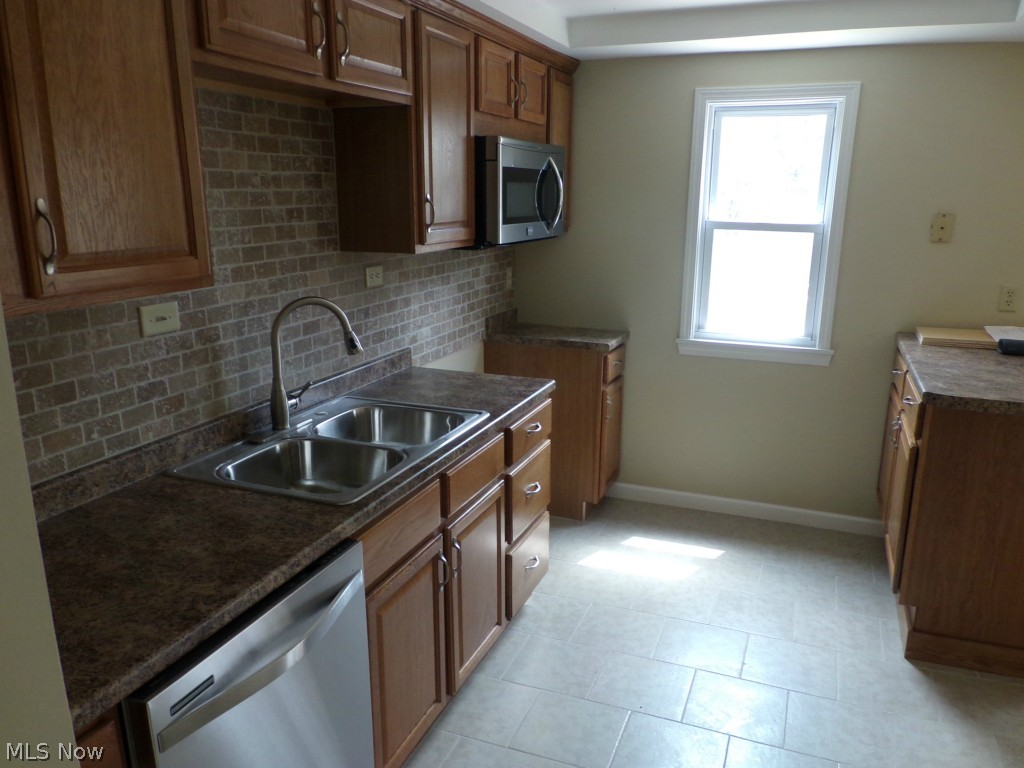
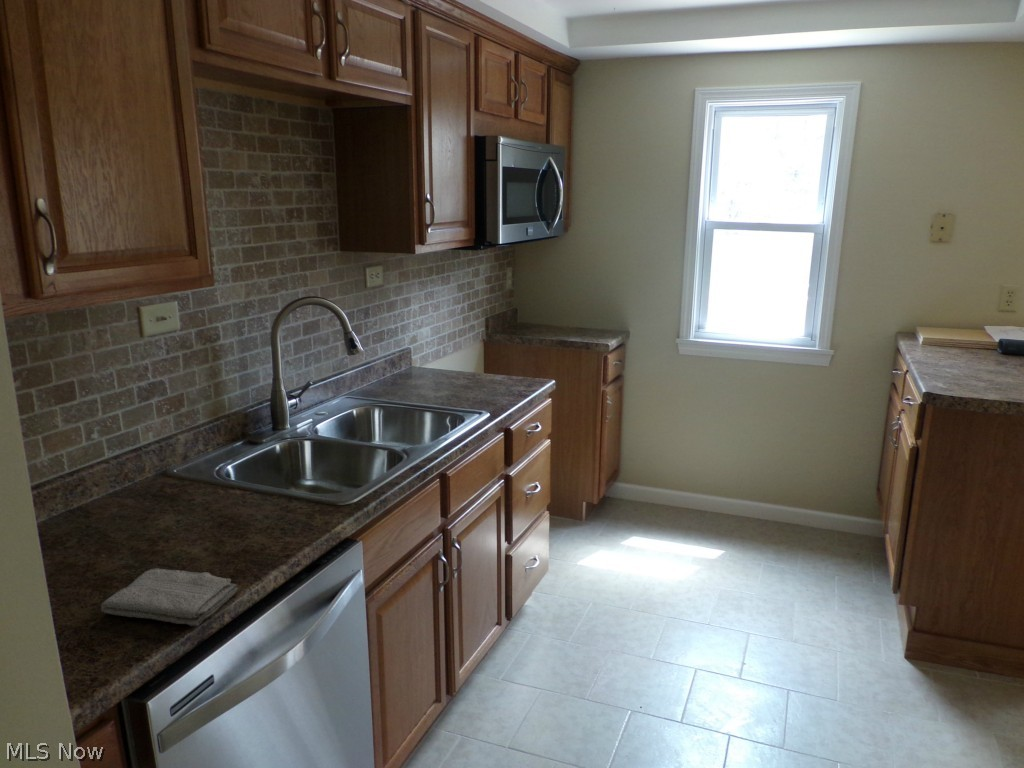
+ washcloth [100,567,239,627]
